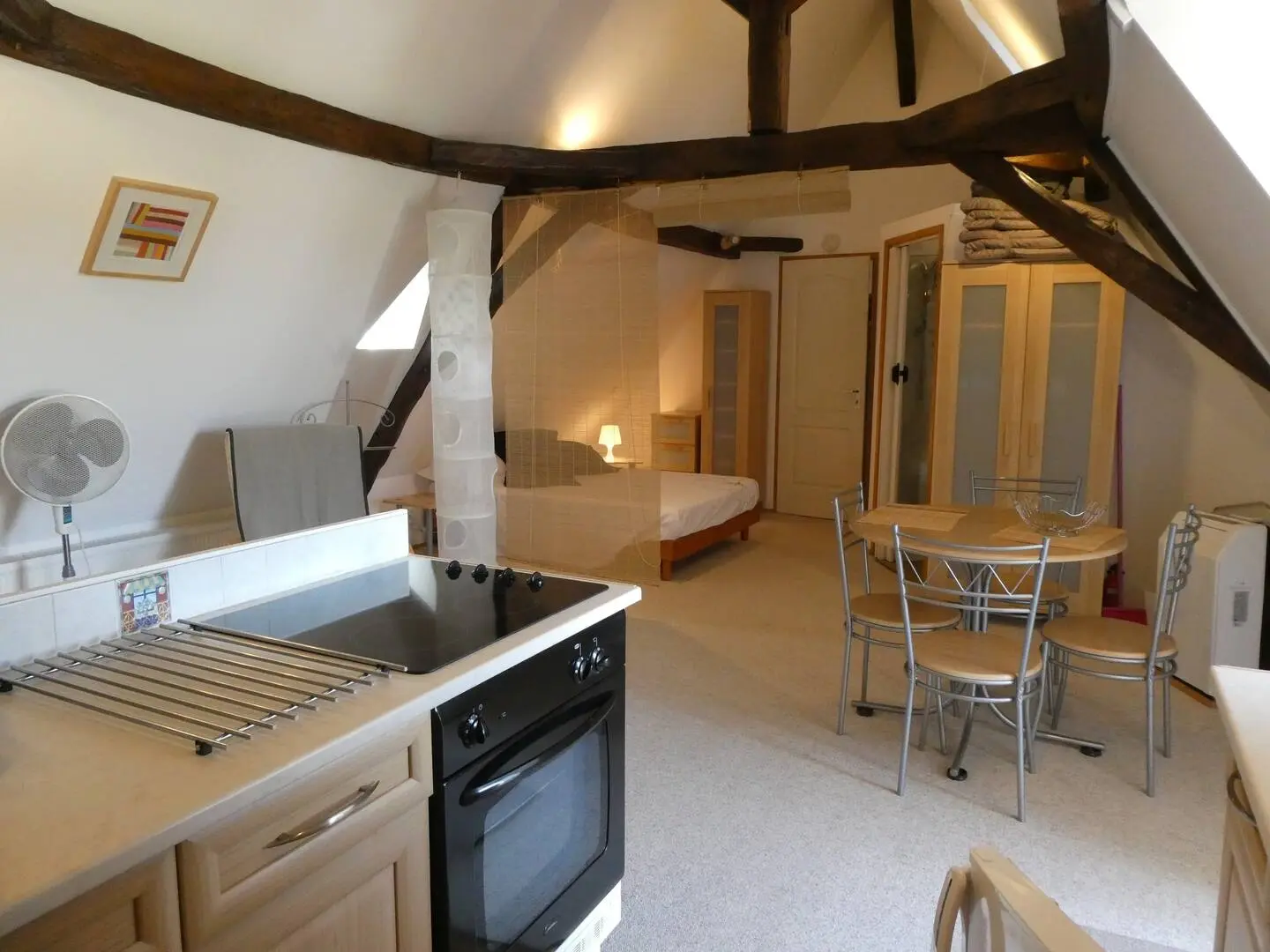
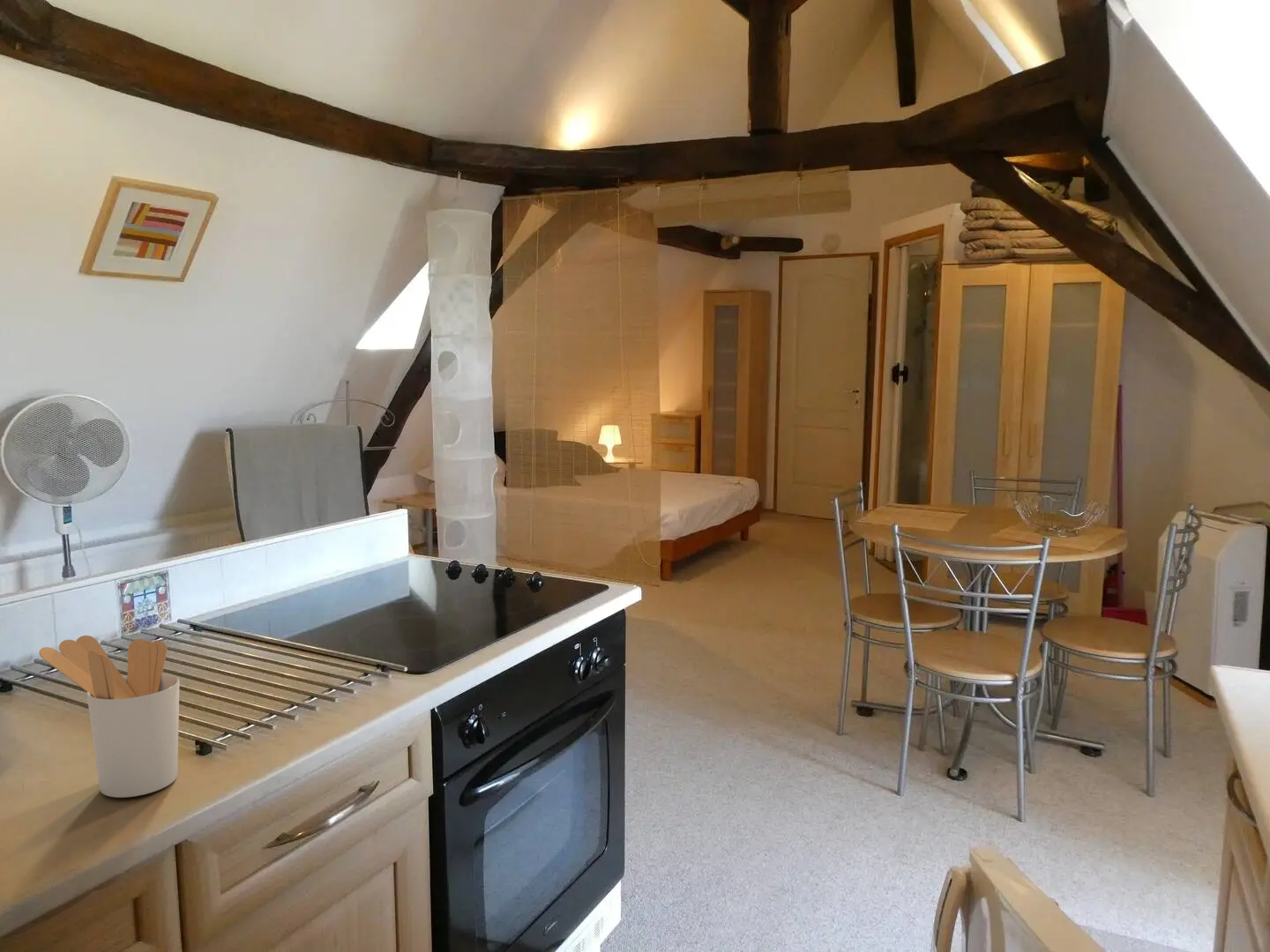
+ utensil holder [38,635,180,799]
